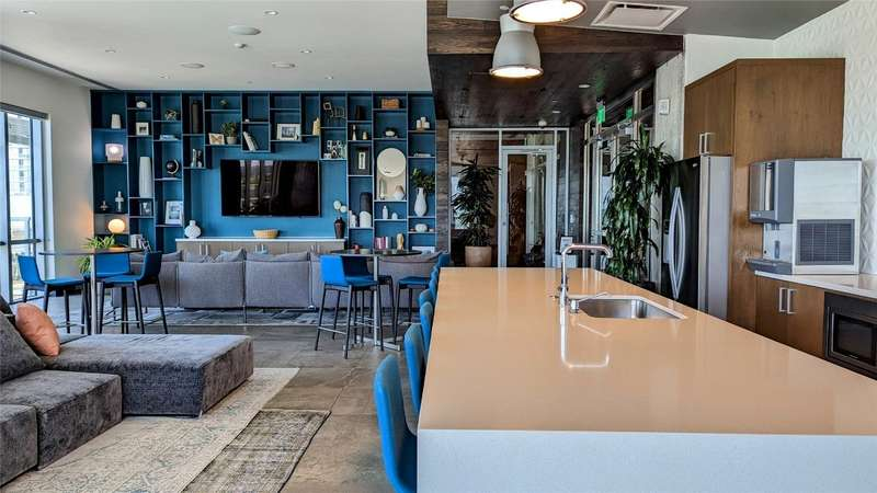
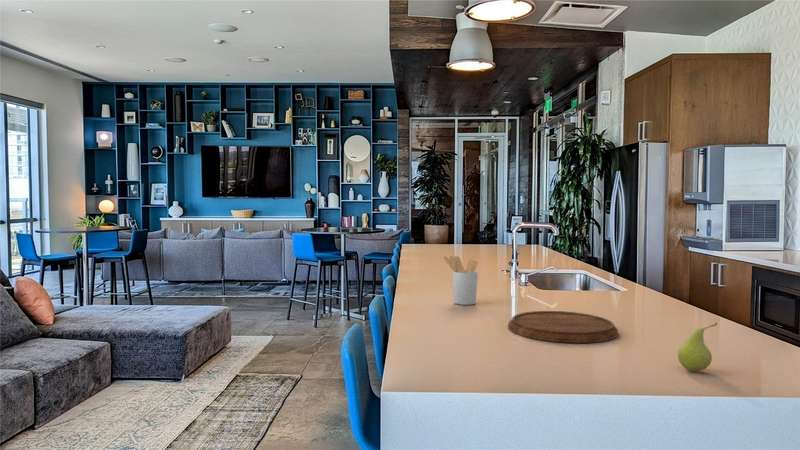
+ utensil holder [442,255,479,306]
+ cutting board [507,310,619,344]
+ fruit [677,322,718,372]
